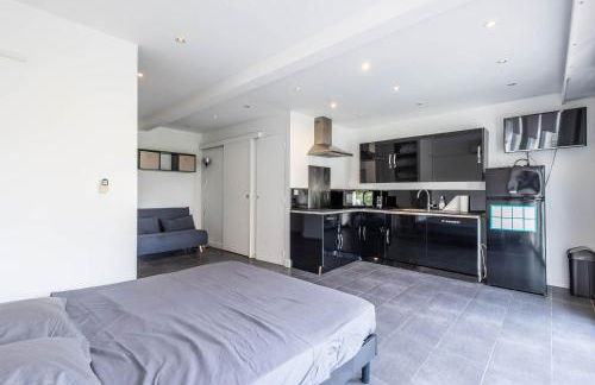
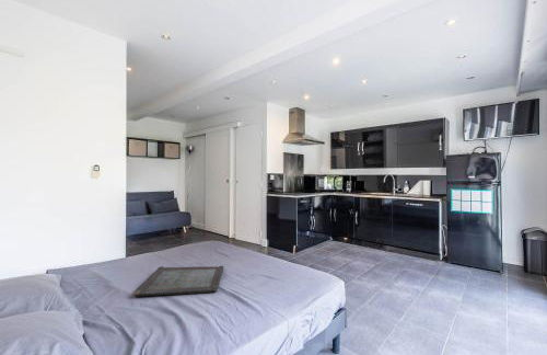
+ serving tray [131,265,224,298]
